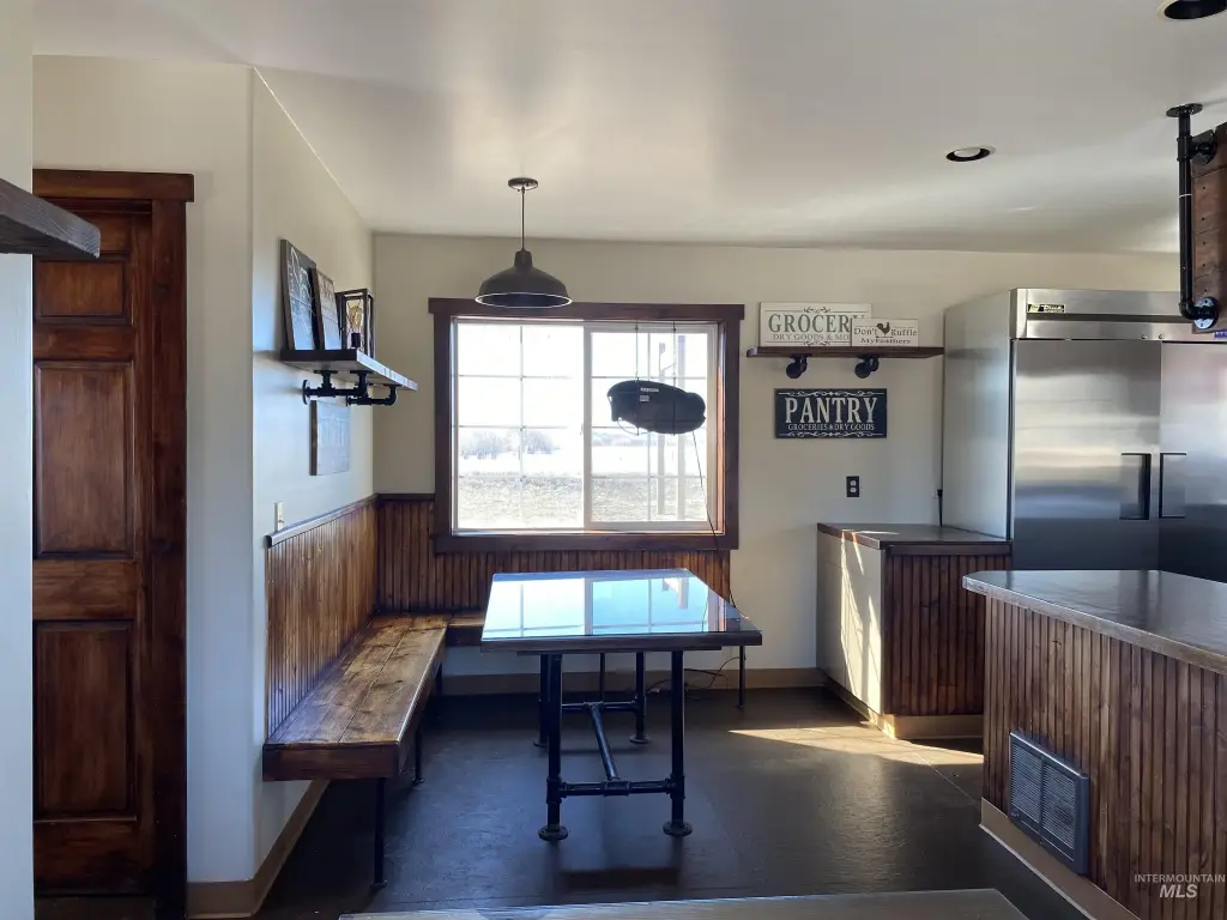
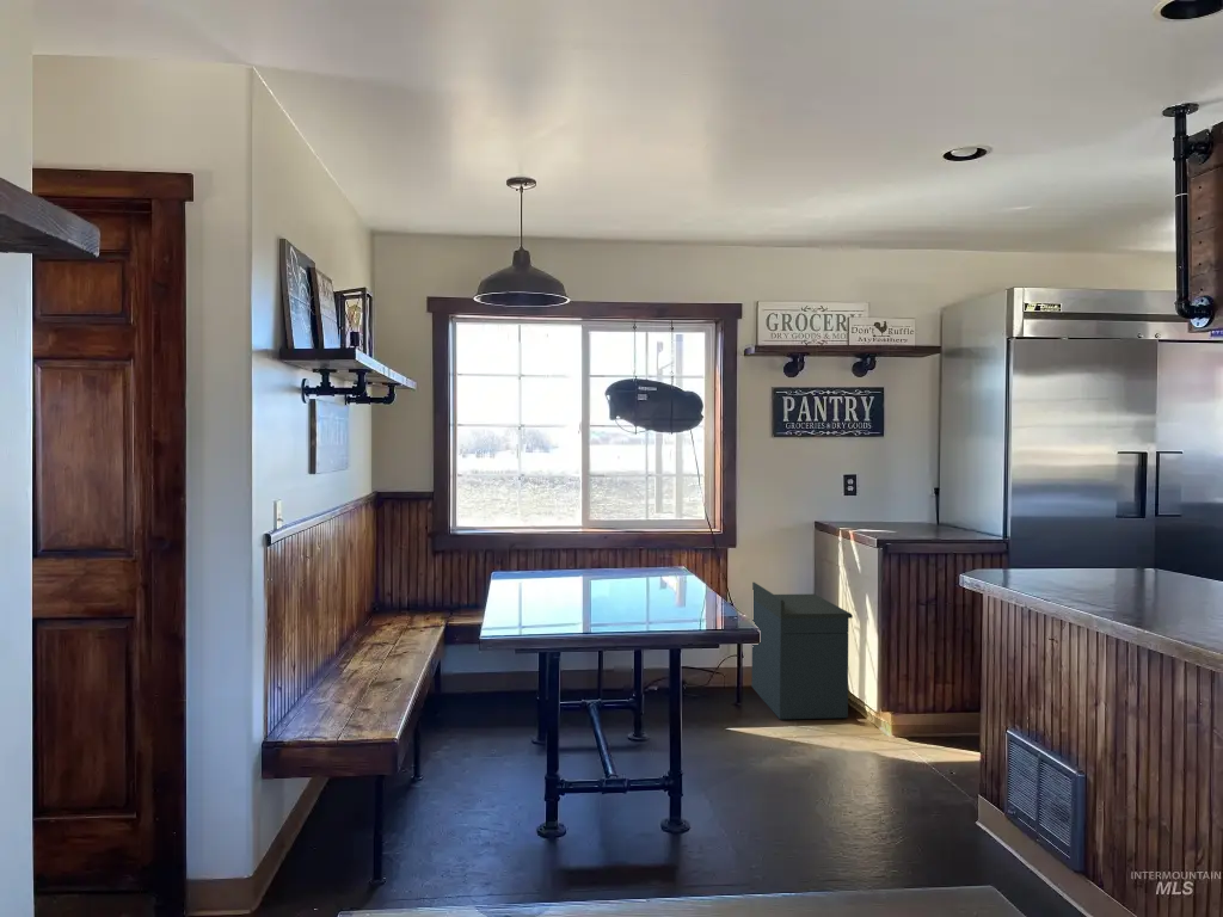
+ storage cabinet [750,581,854,720]
